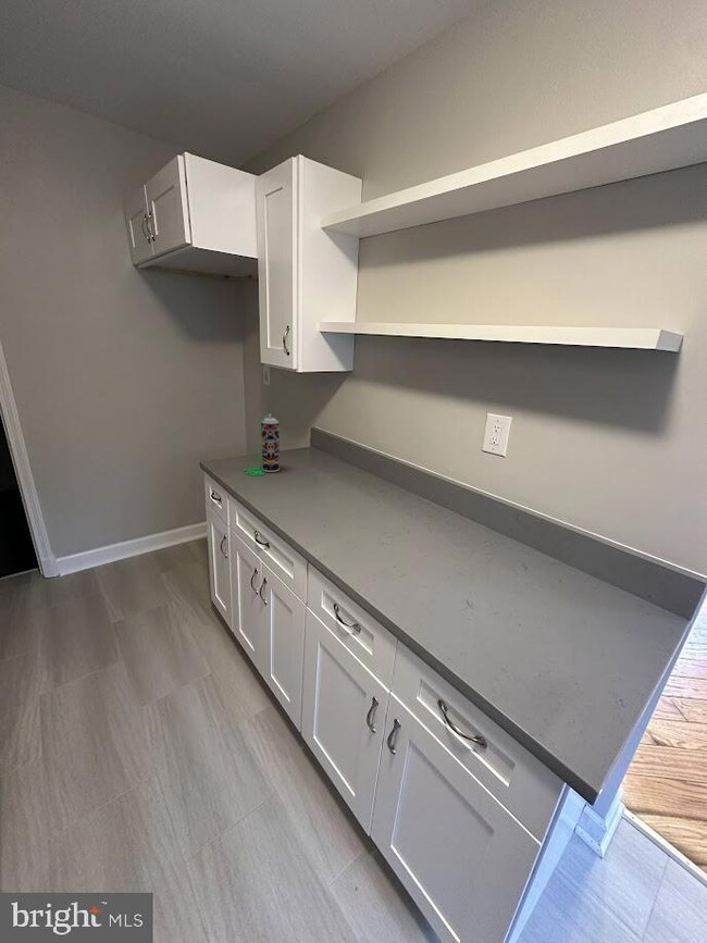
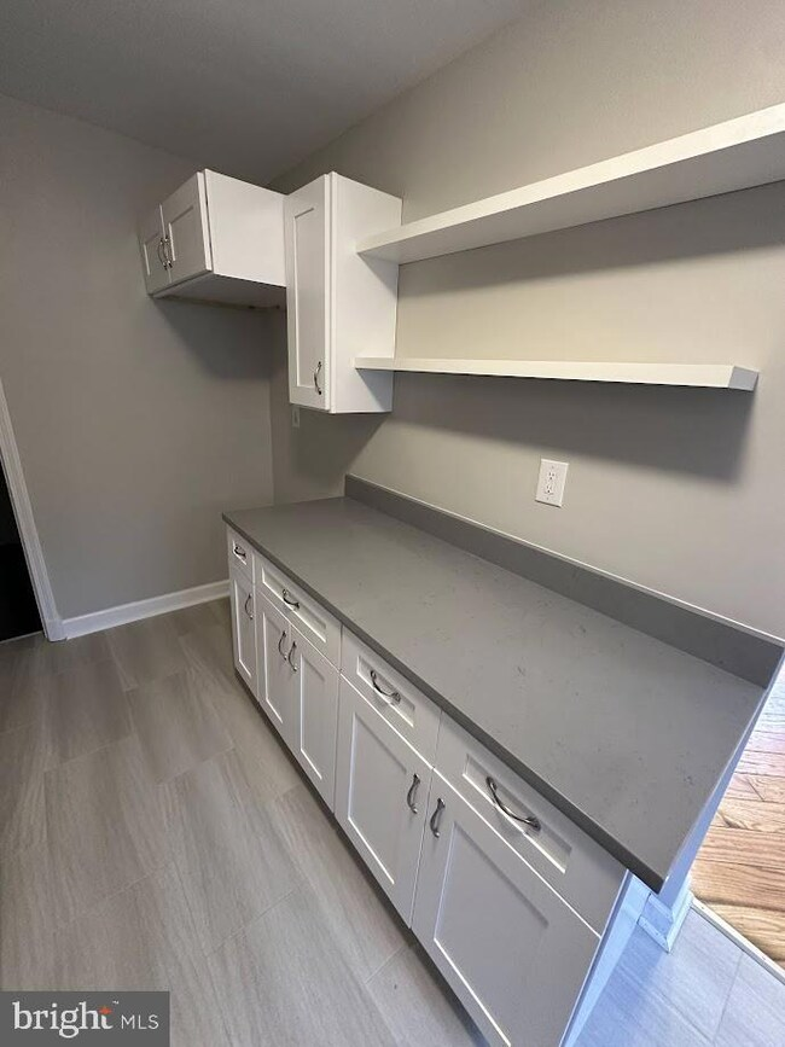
- spray can [243,413,281,476]
